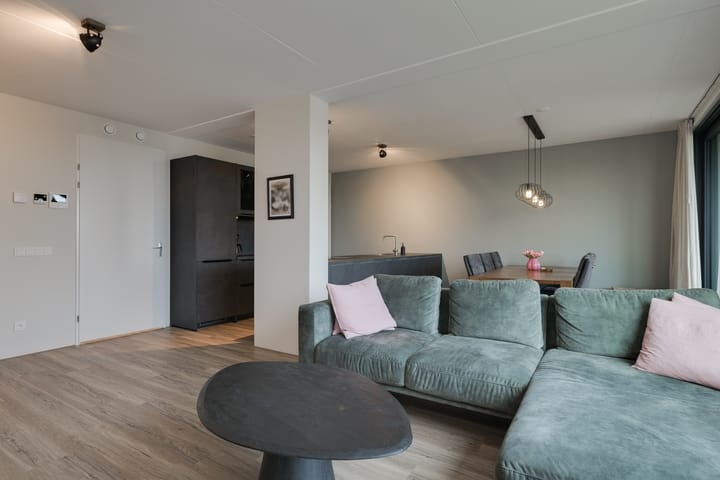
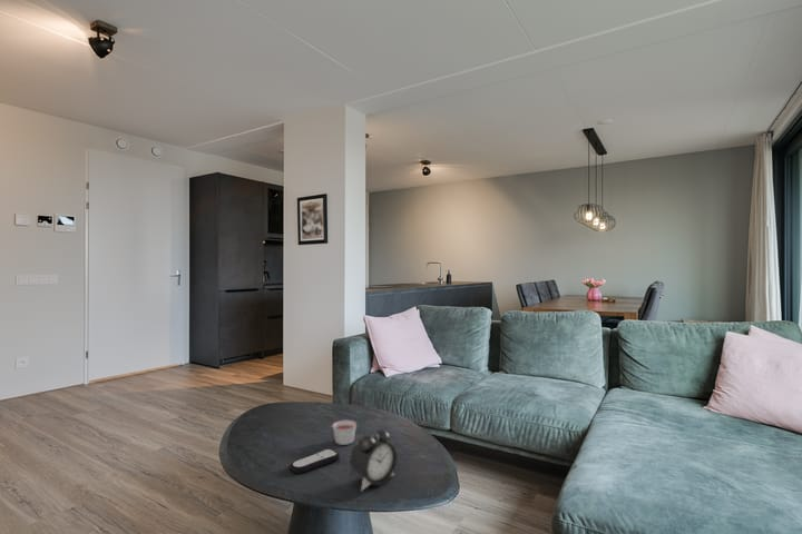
+ alarm clock [349,428,399,493]
+ candle [332,419,358,446]
+ remote control [288,448,341,474]
